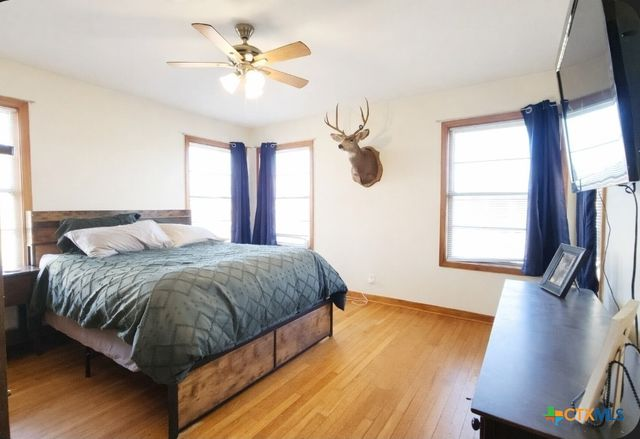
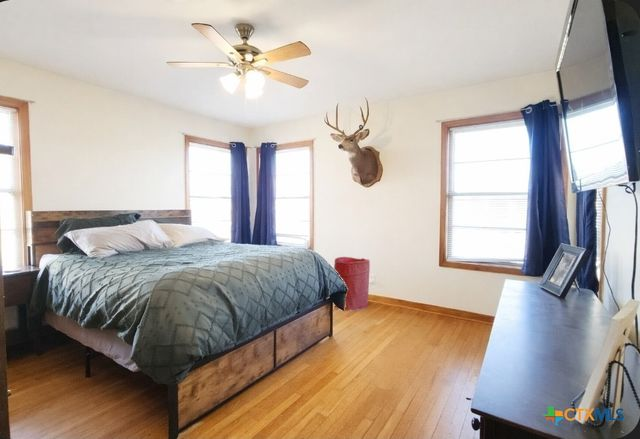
+ laundry hamper [333,256,371,312]
